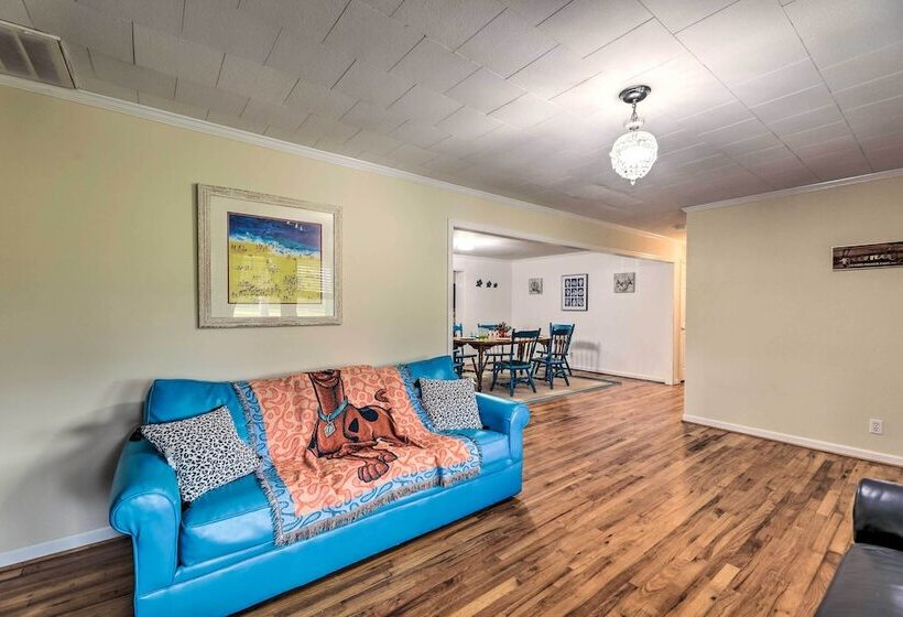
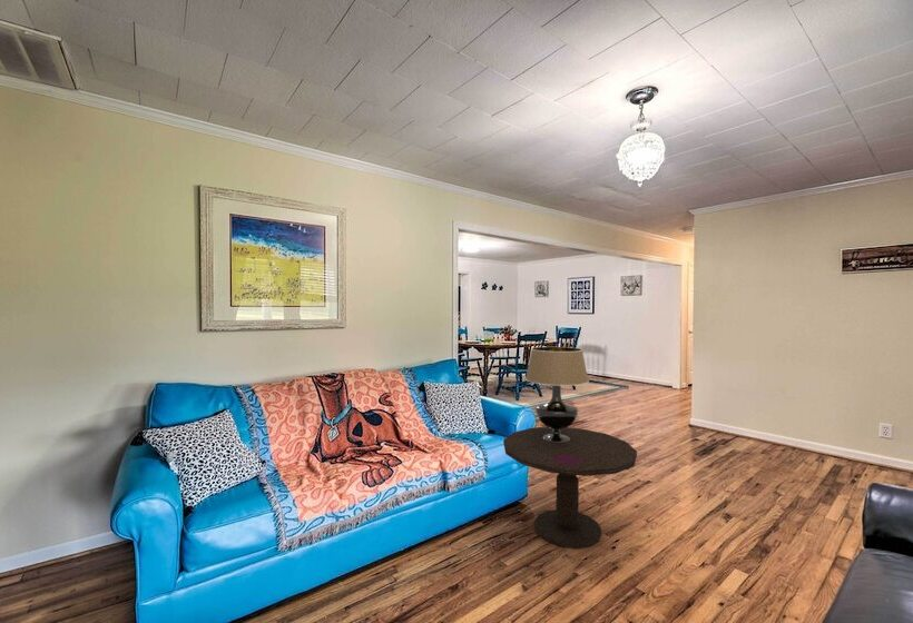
+ side table [502,426,638,550]
+ table lamp [524,346,590,443]
